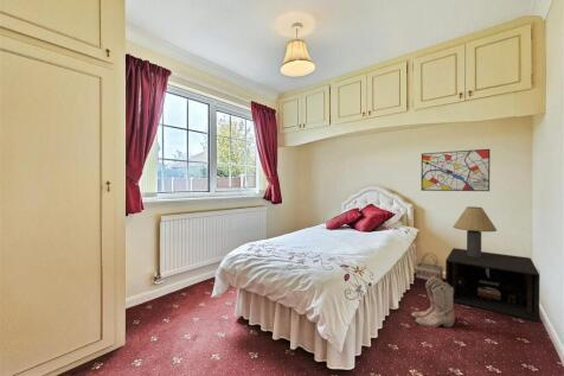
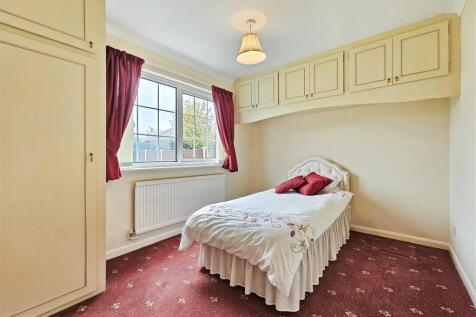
- table lamp [453,205,498,257]
- basket [415,251,444,281]
- boots [411,276,456,329]
- nightstand [444,247,540,323]
- wall art [421,148,491,192]
